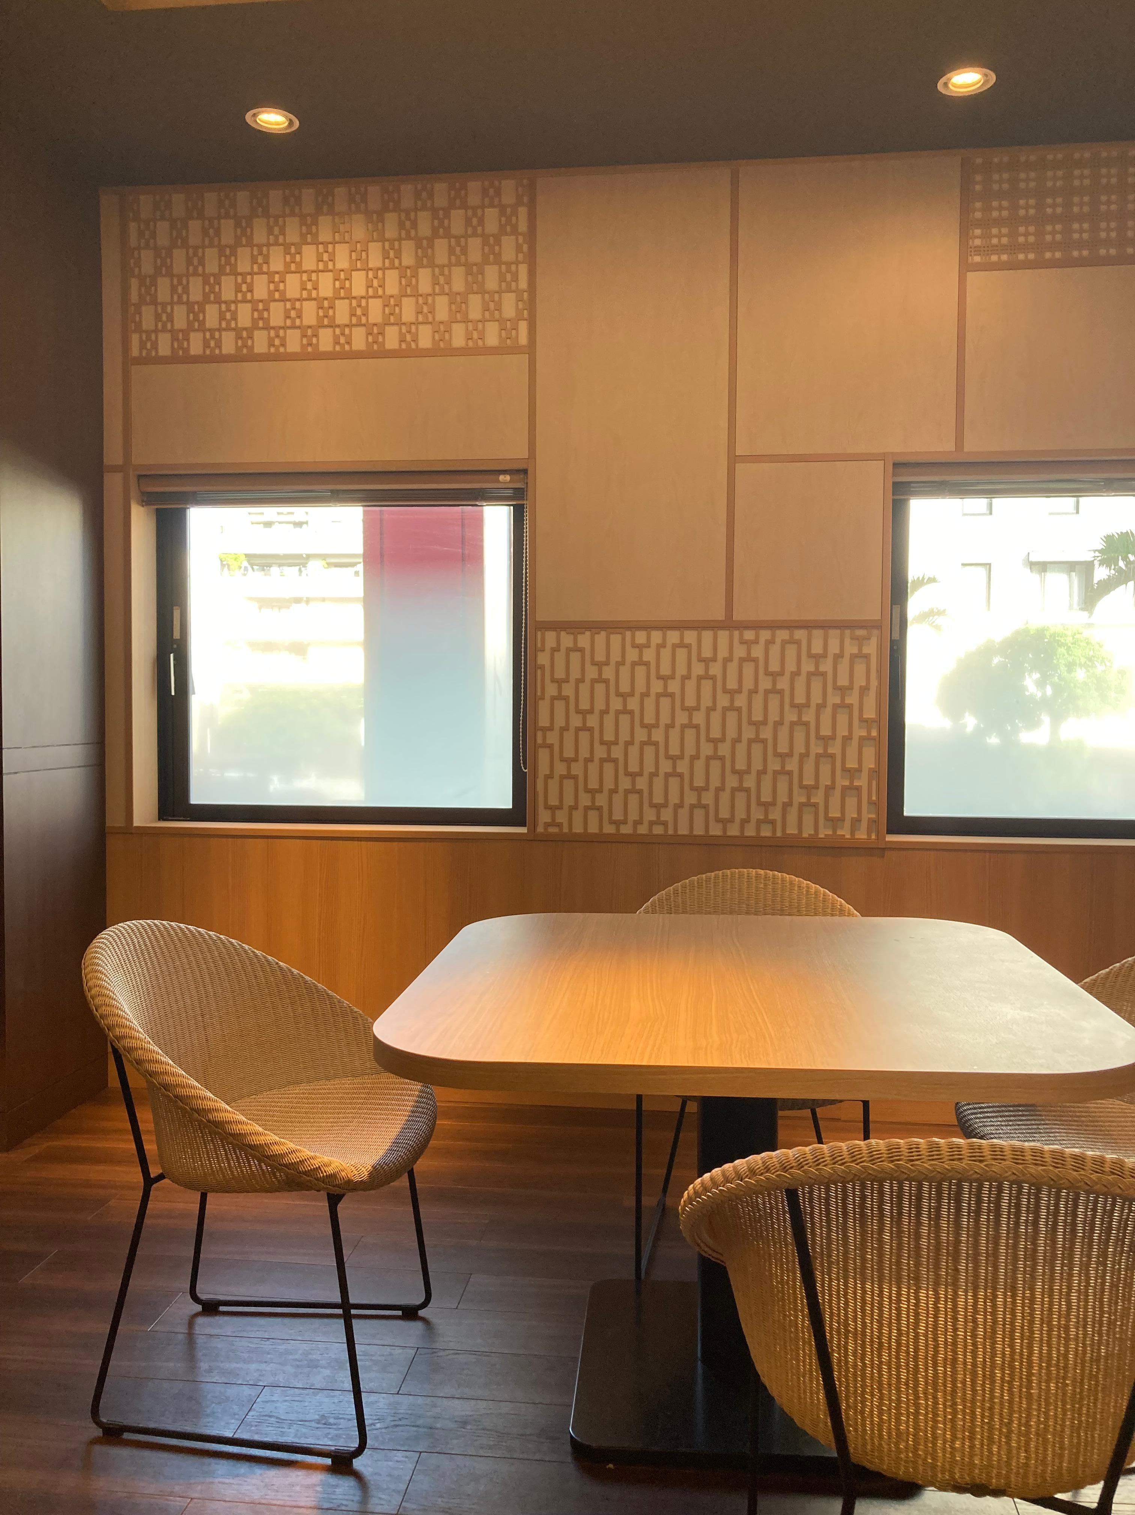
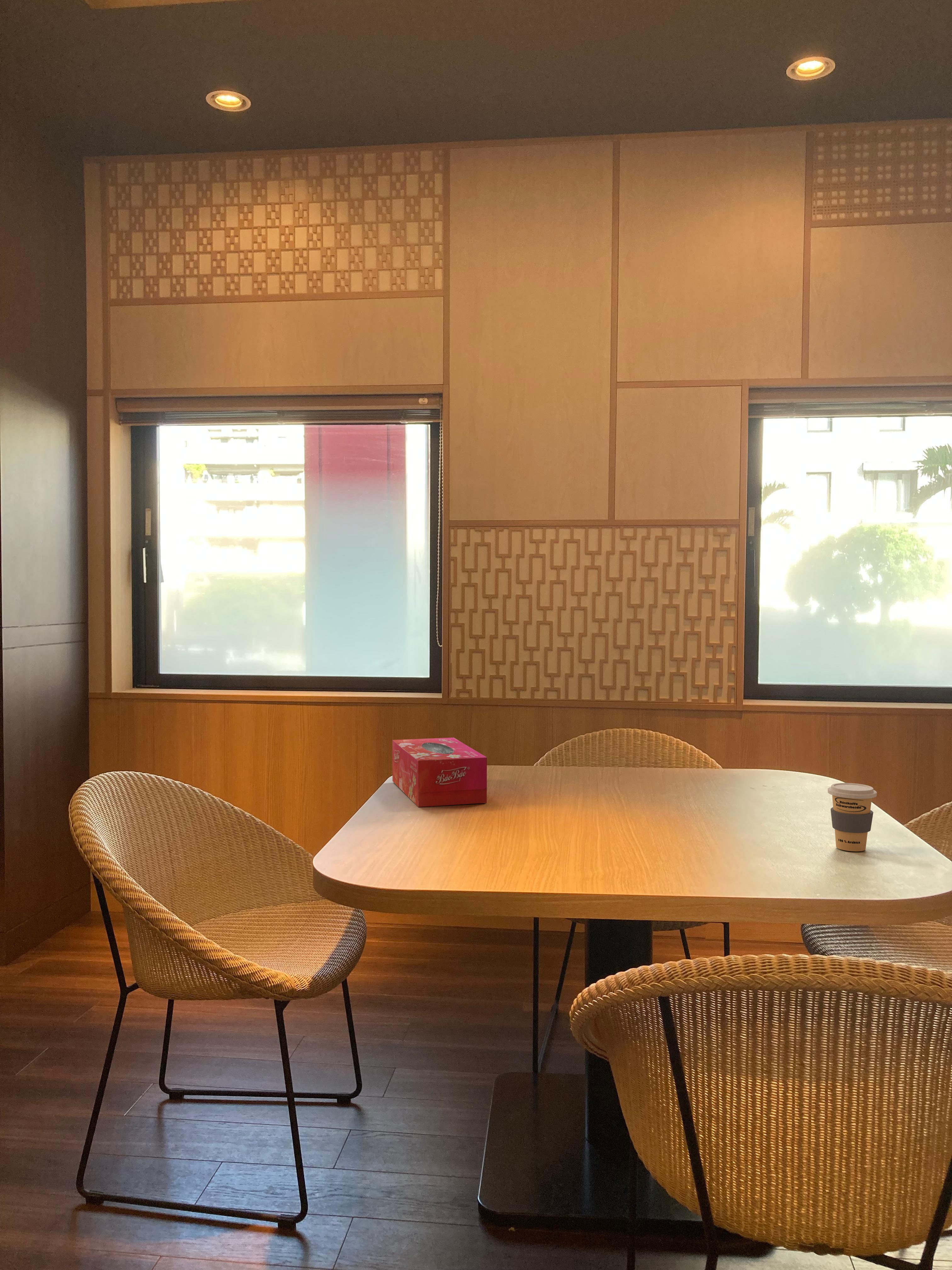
+ coffee cup [827,783,877,852]
+ tissue box [392,737,487,807]
